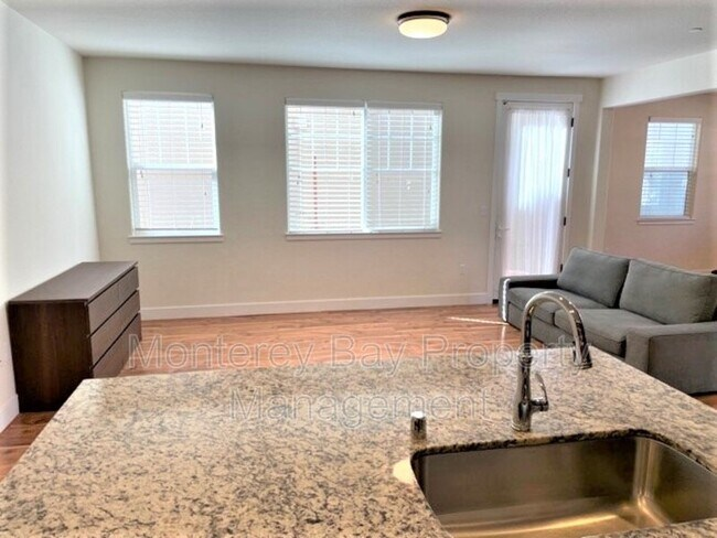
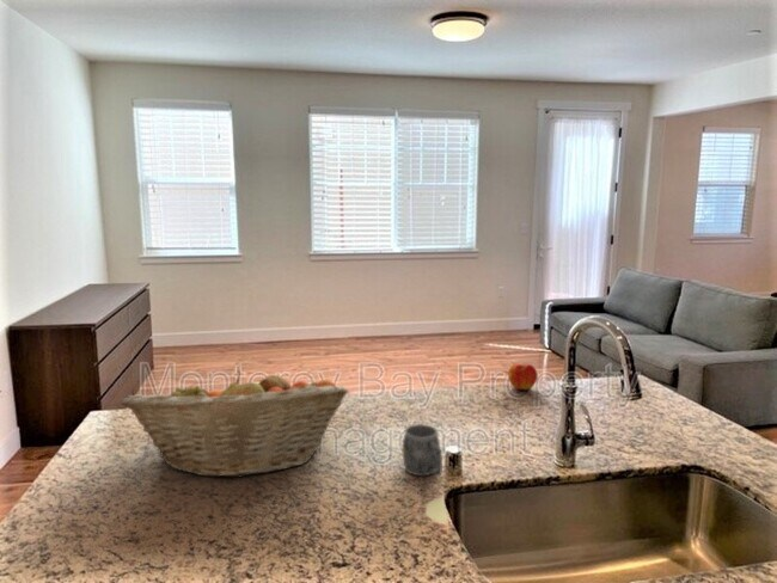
+ apple [507,363,538,391]
+ fruit basket [120,369,349,478]
+ mug [400,423,443,478]
